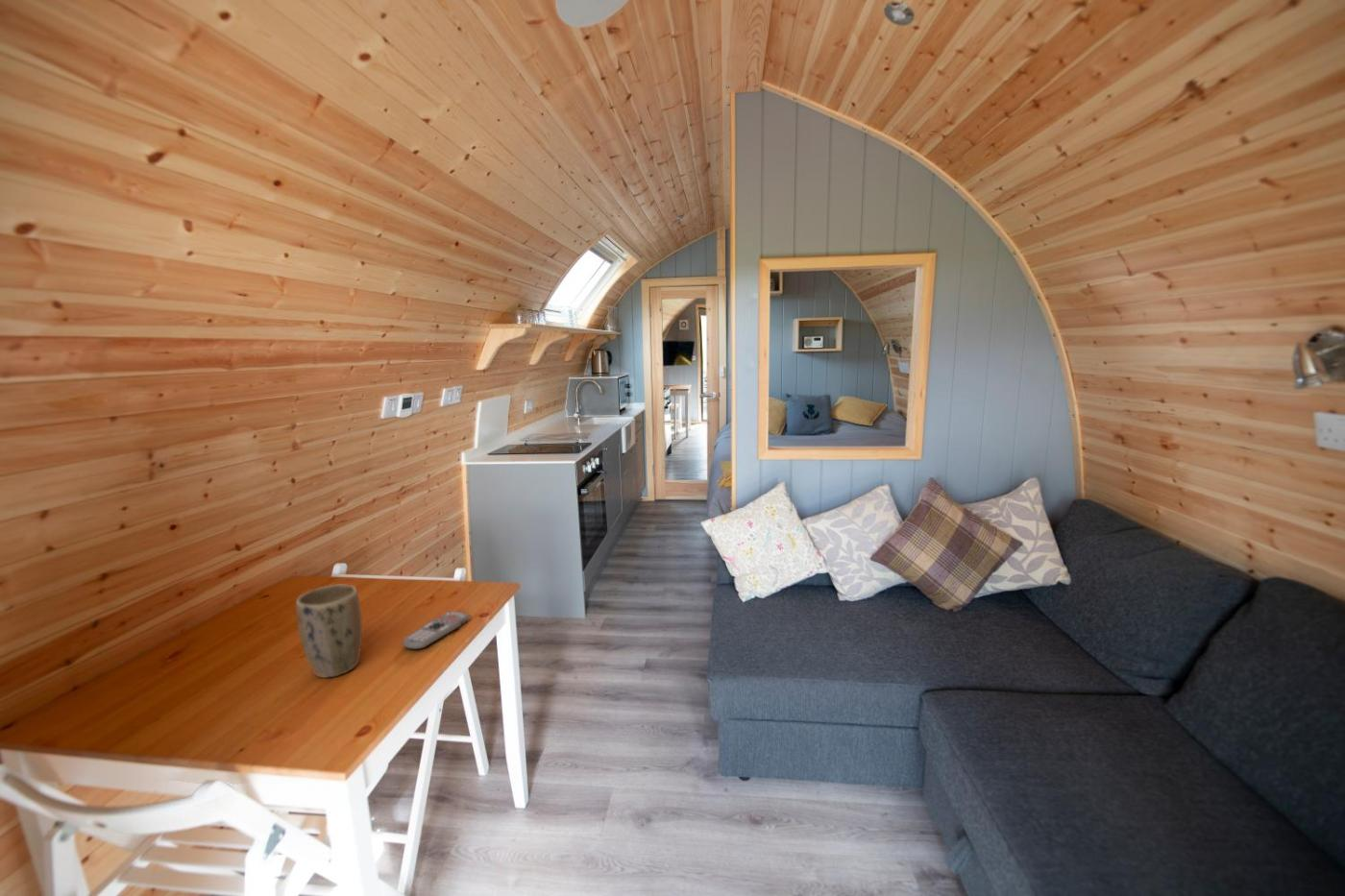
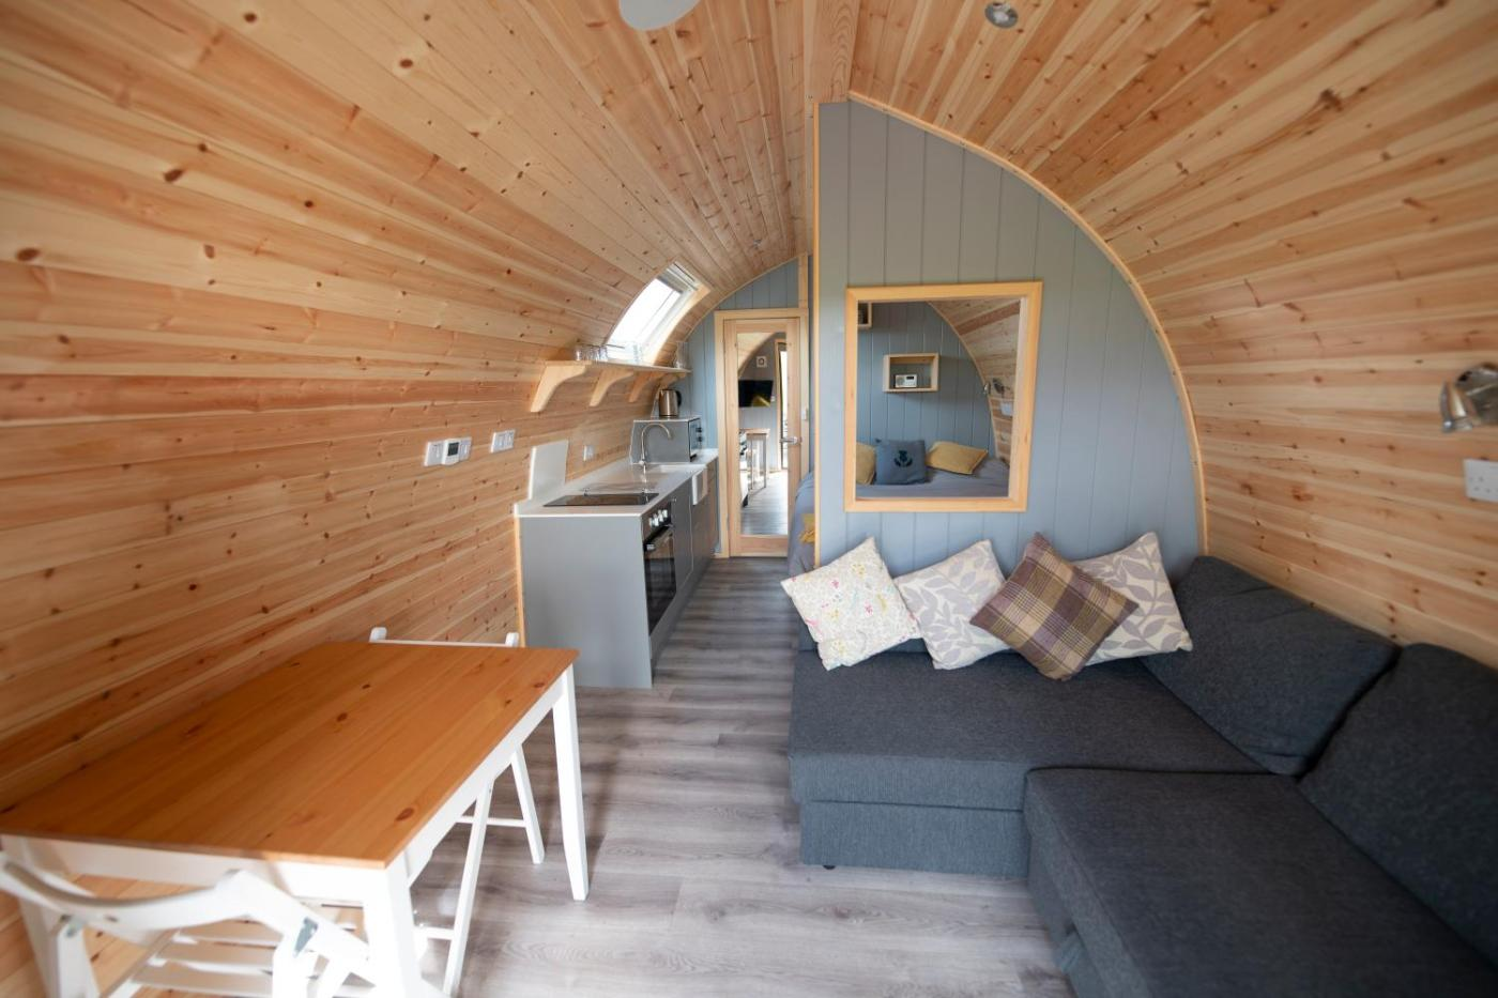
- remote control [402,611,471,650]
- plant pot [295,584,363,679]
